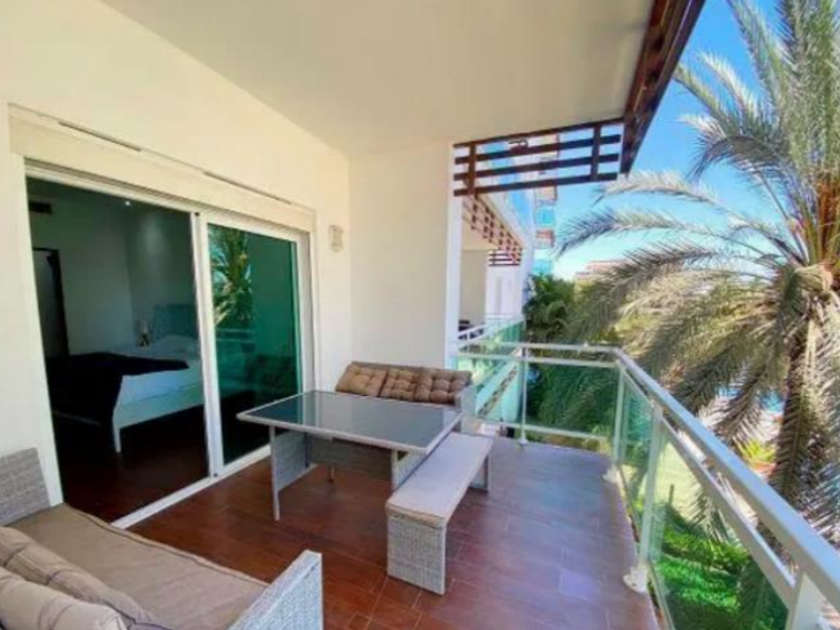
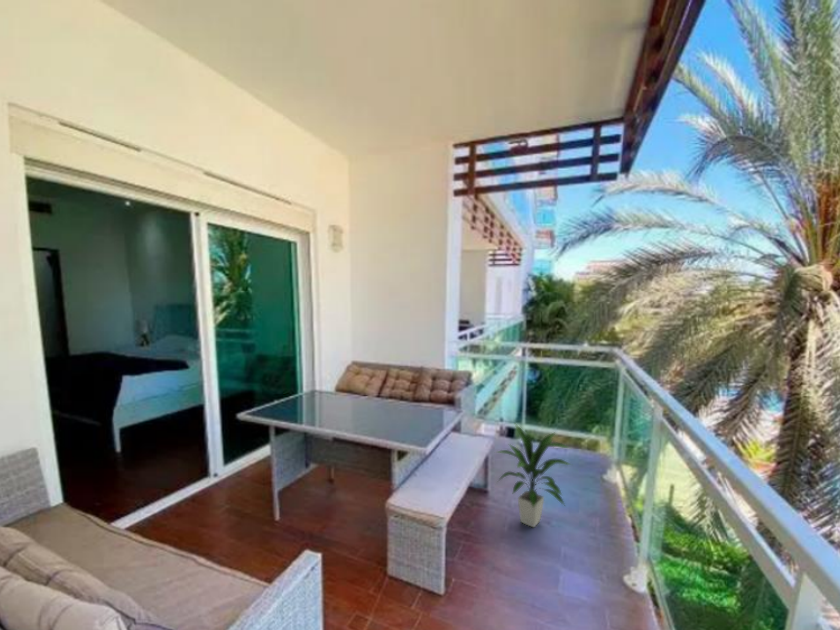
+ indoor plant [494,421,573,528]
